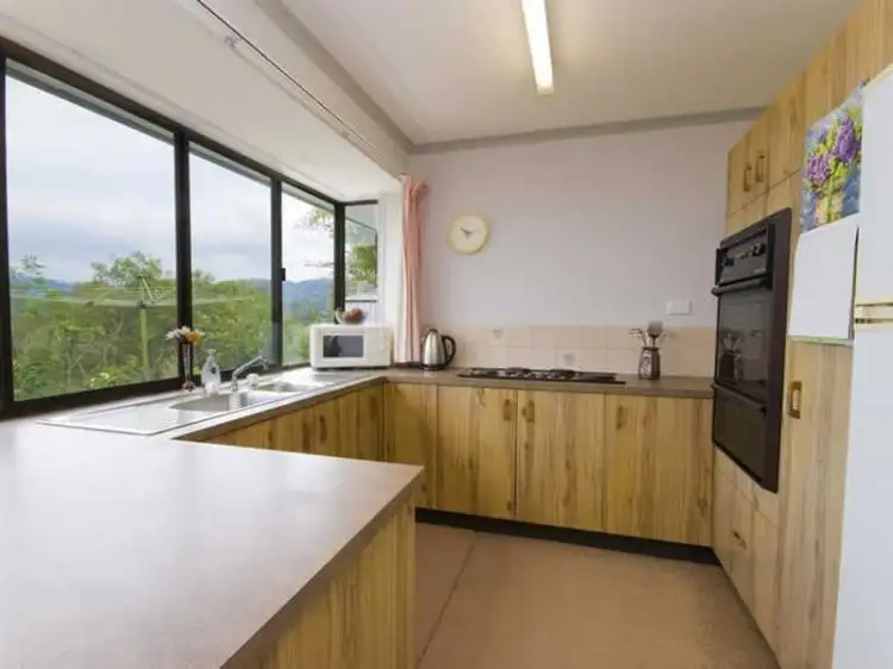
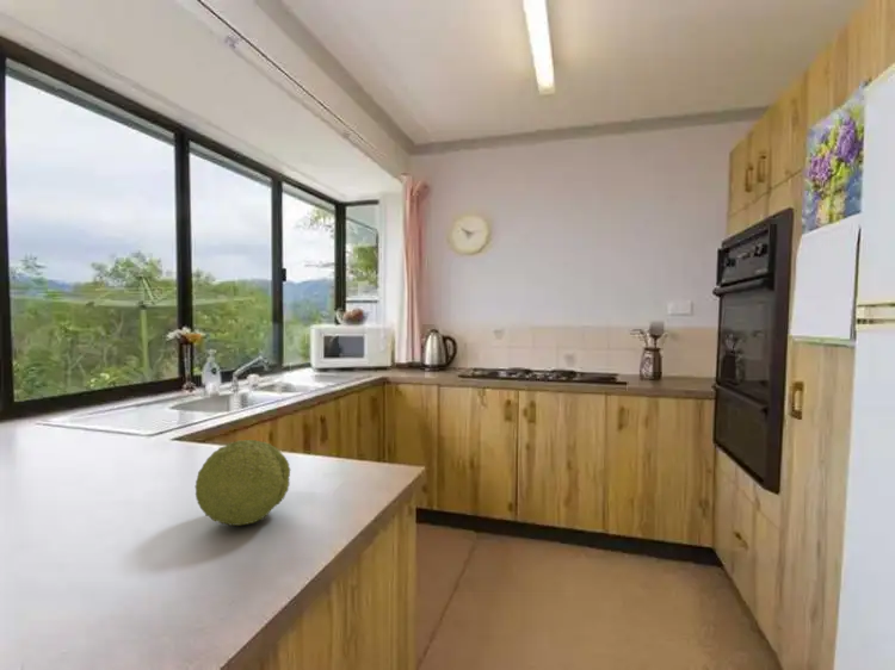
+ fruit [195,439,291,527]
